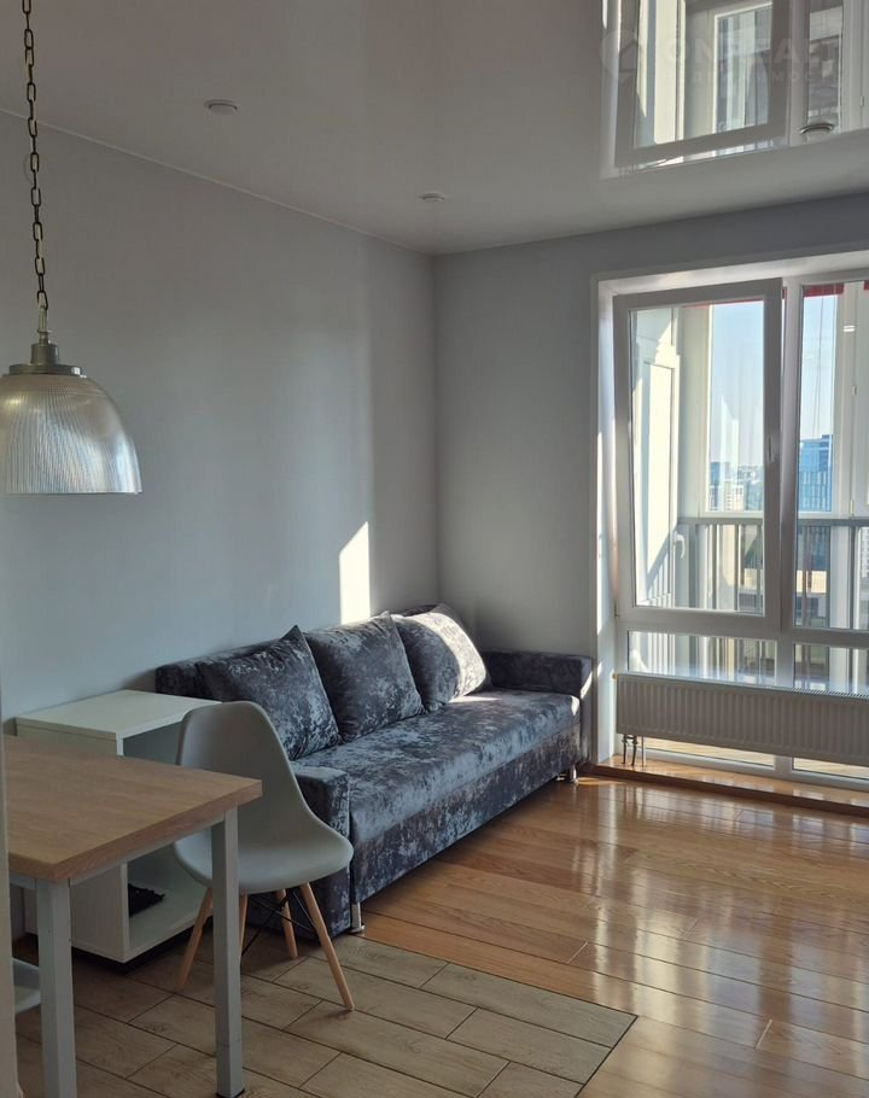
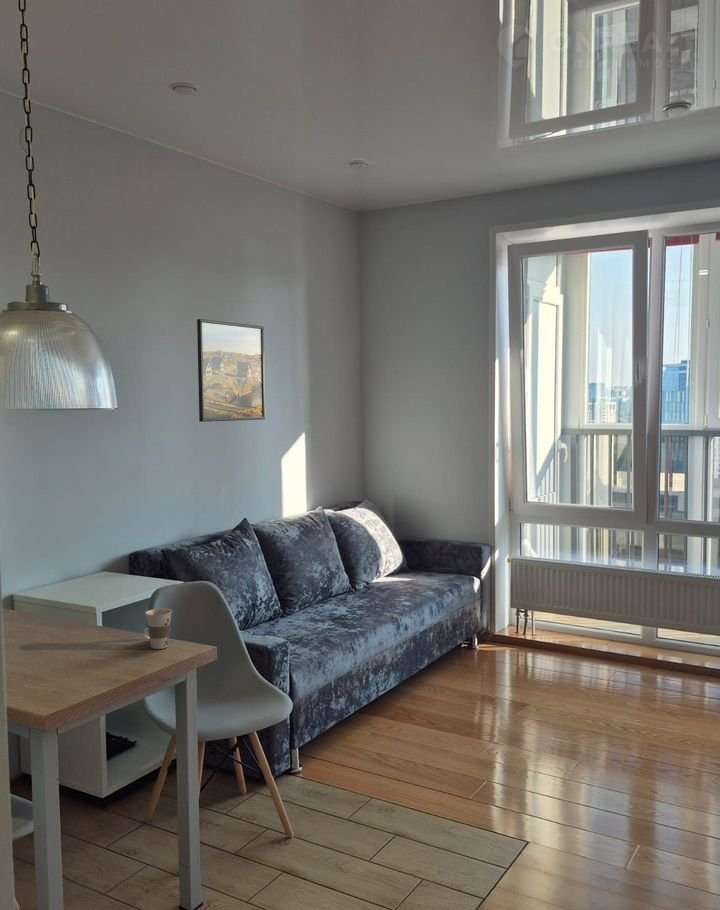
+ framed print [196,318,266,423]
+ cup [143,608,173,650]
